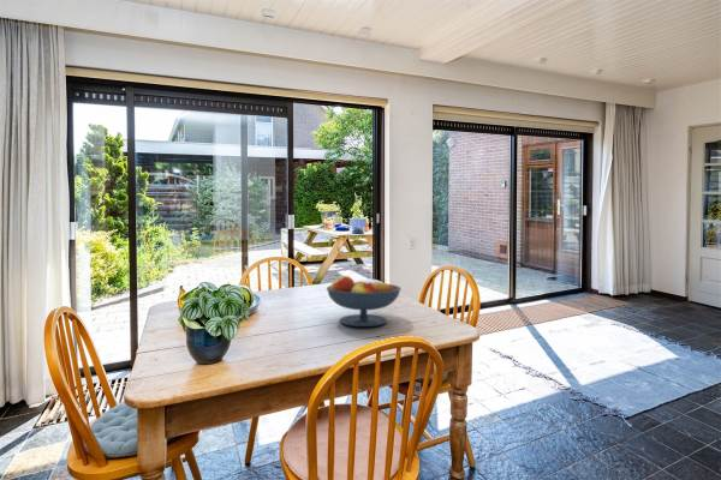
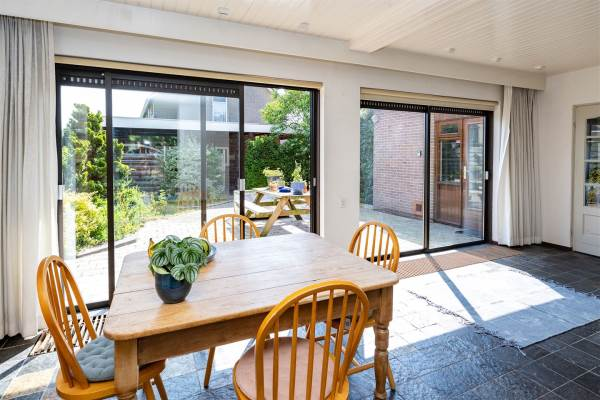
- fruit bowl [326,275,403,328]
